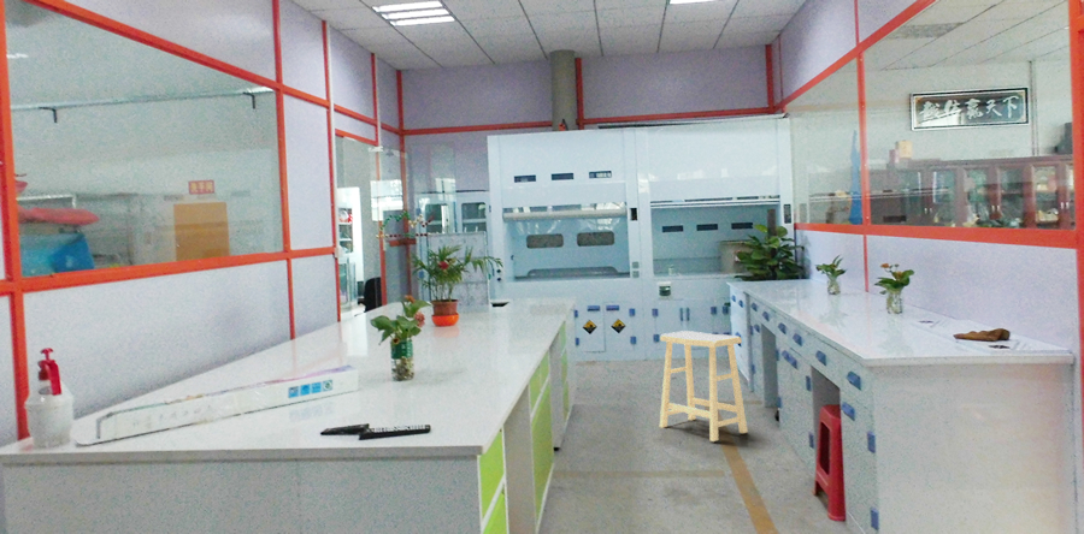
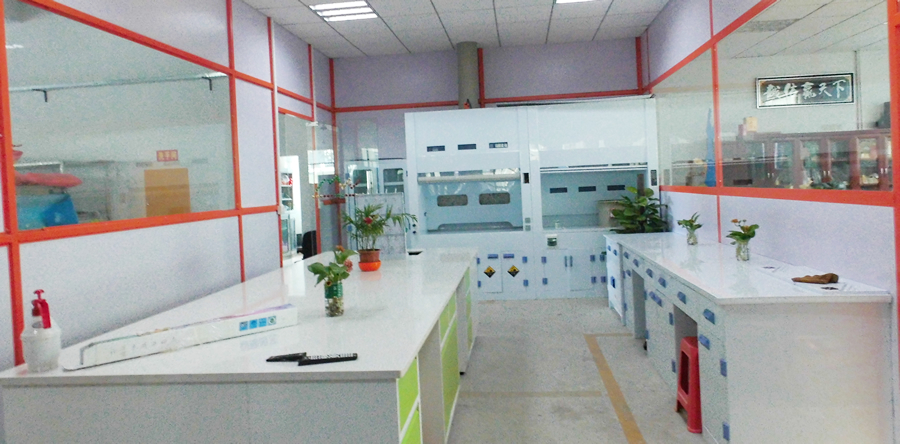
- stool [659,330,749,443]
